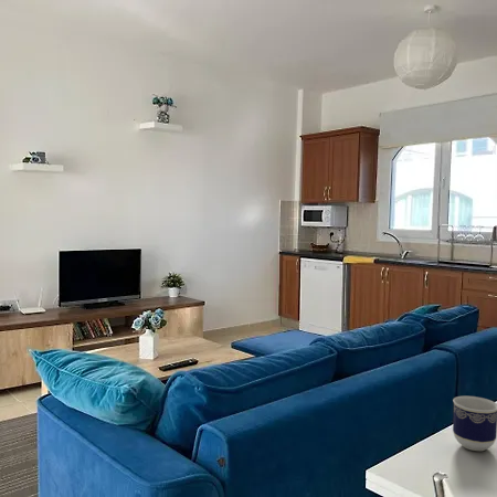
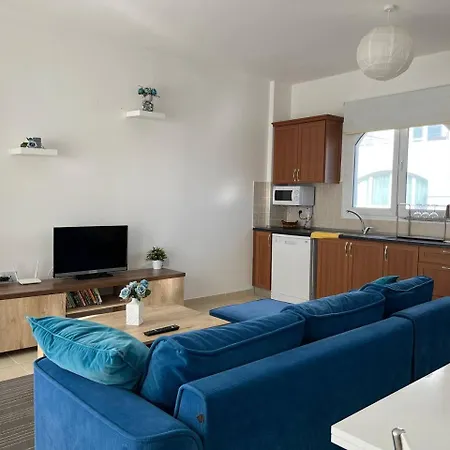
- cup [452,395,497,452]
